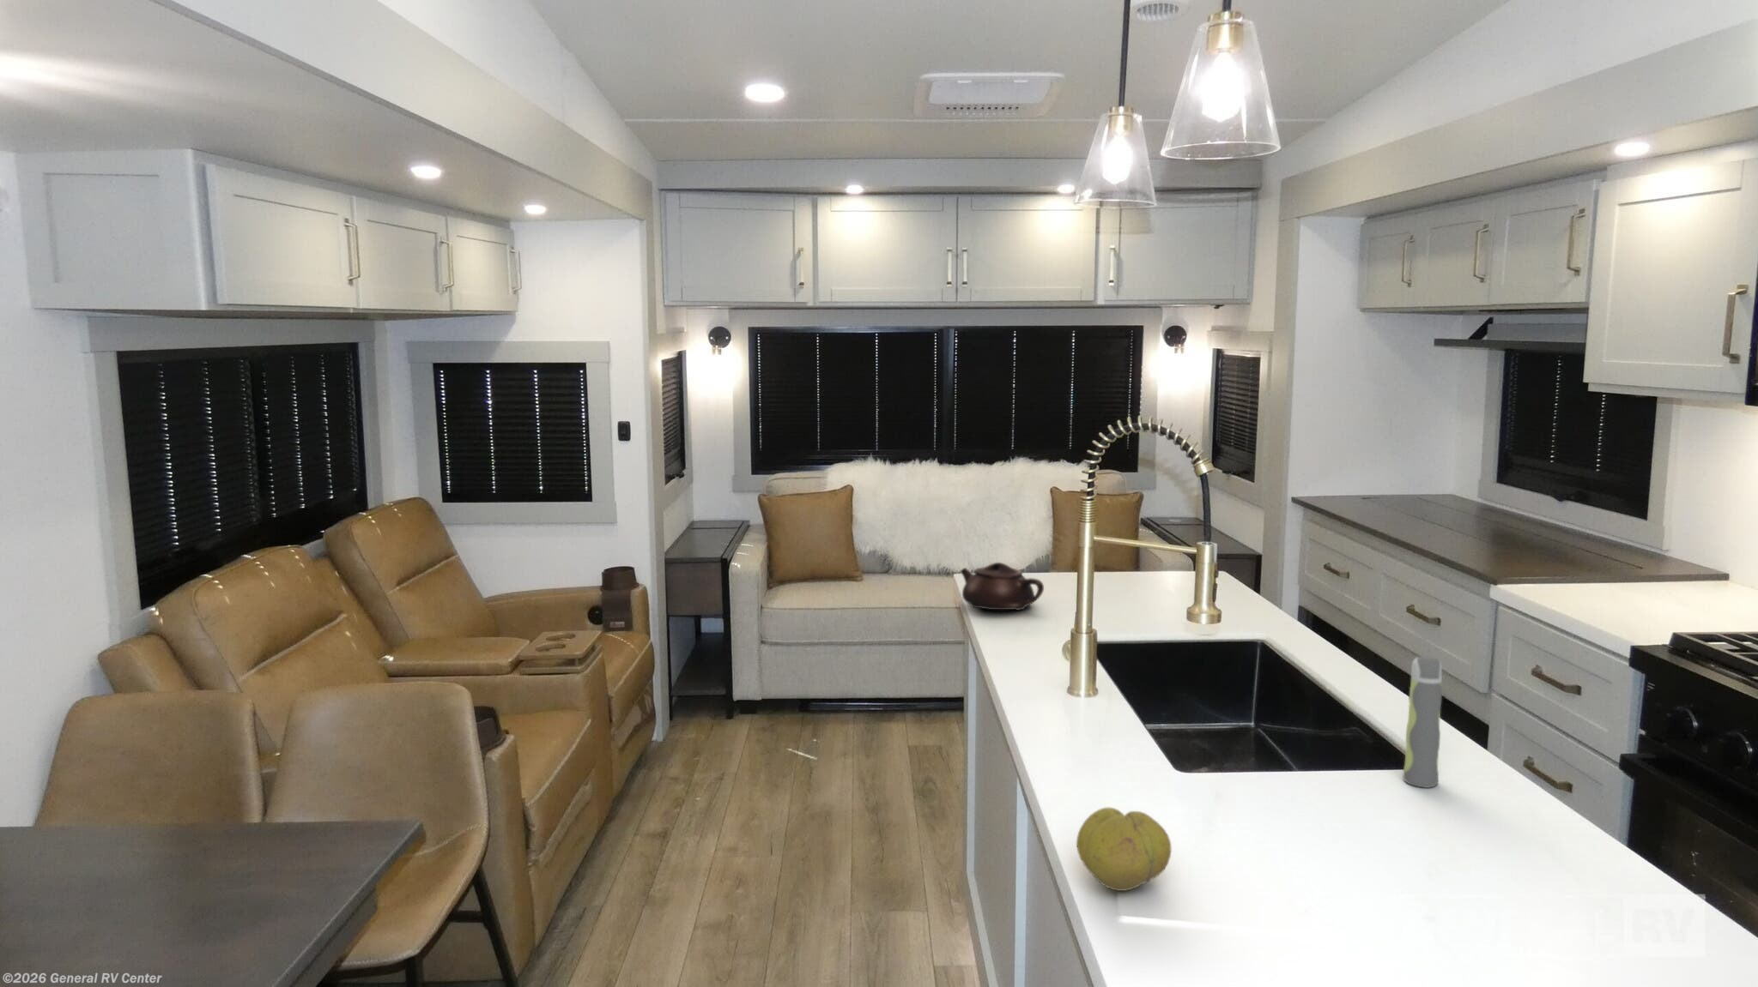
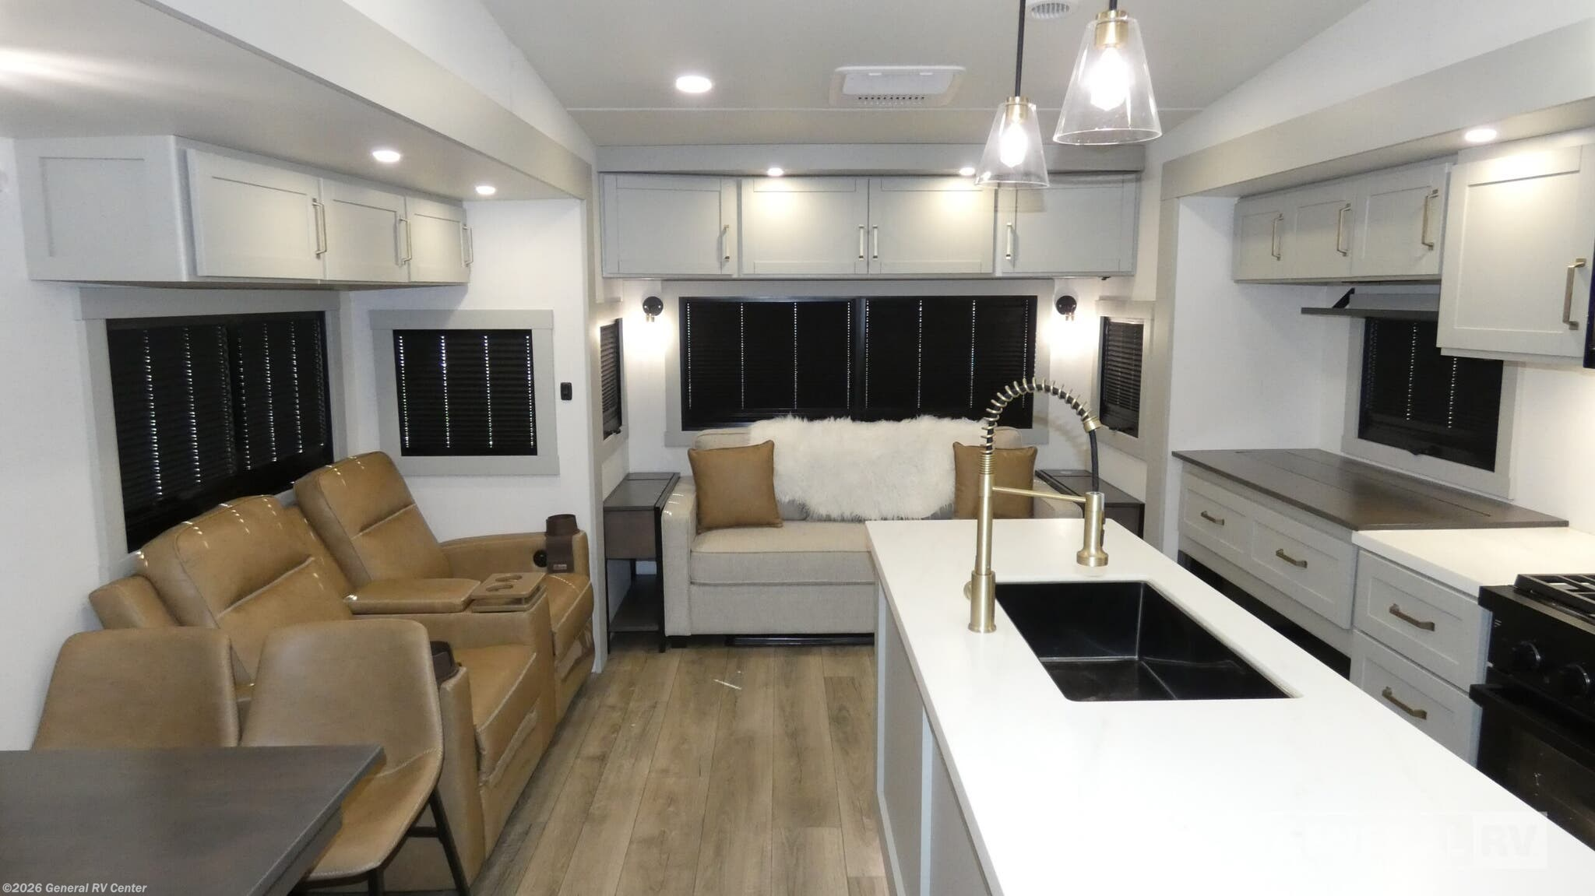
- teapot [960,561,1044,612]
- spray bottle [1403,655,1443,789]
- fruit [1076,806,1171,892]
